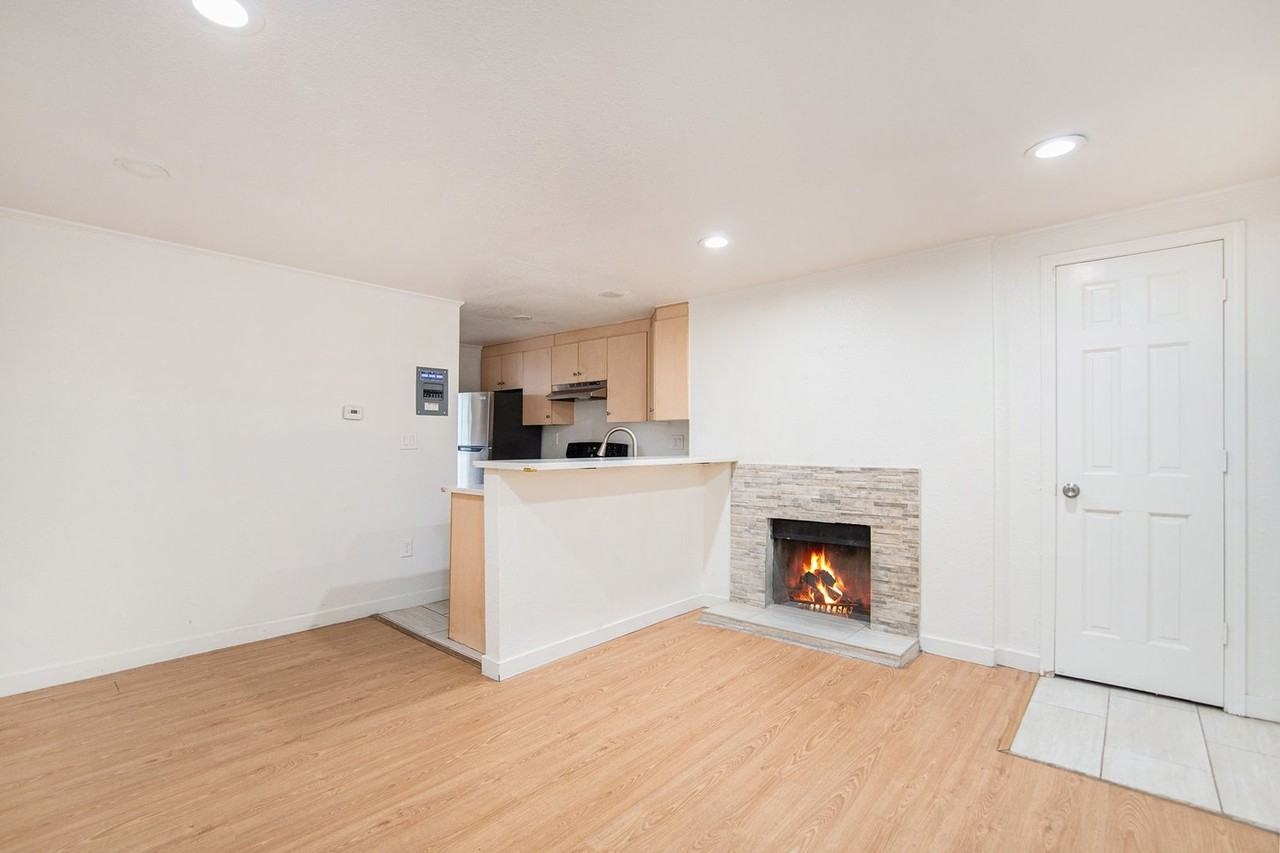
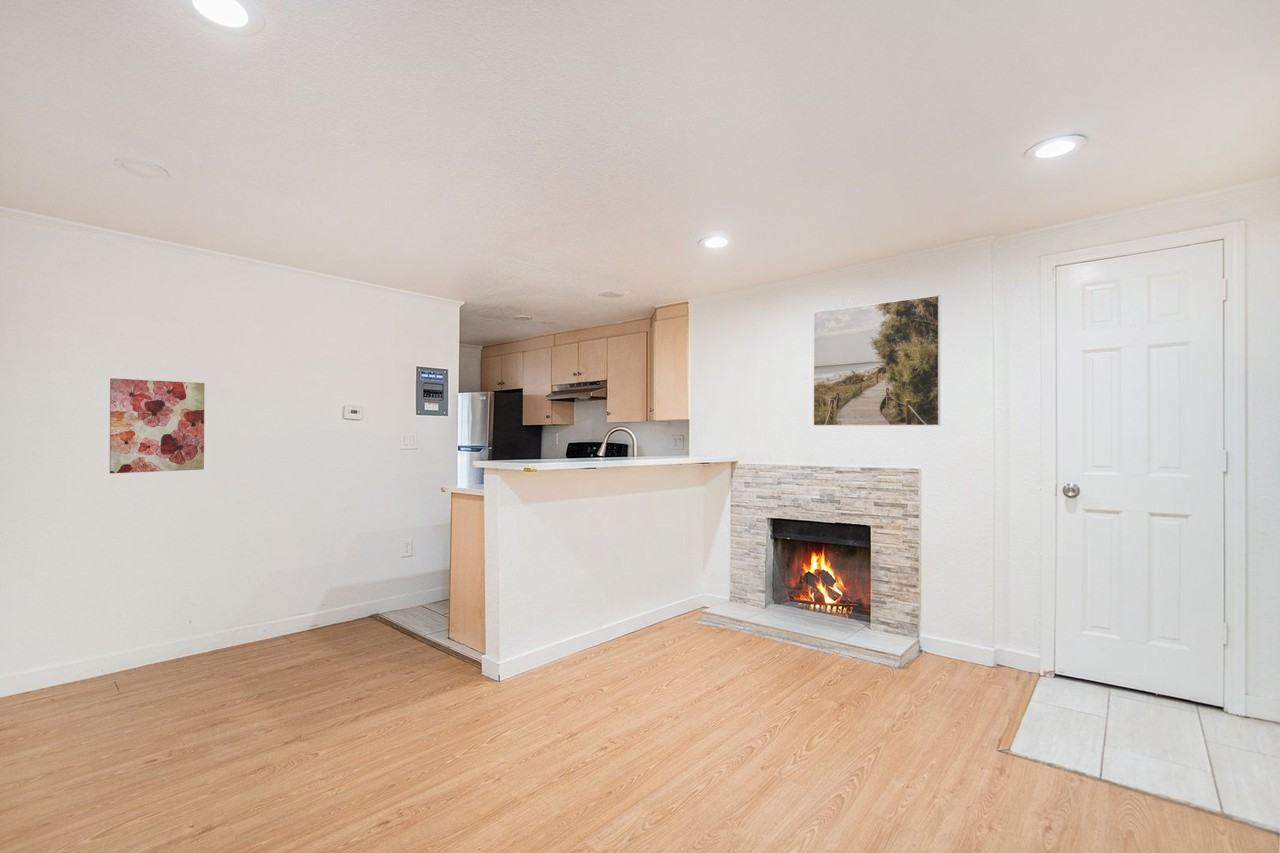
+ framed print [812,294,941,427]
+ wall art [109,377,205,474]
